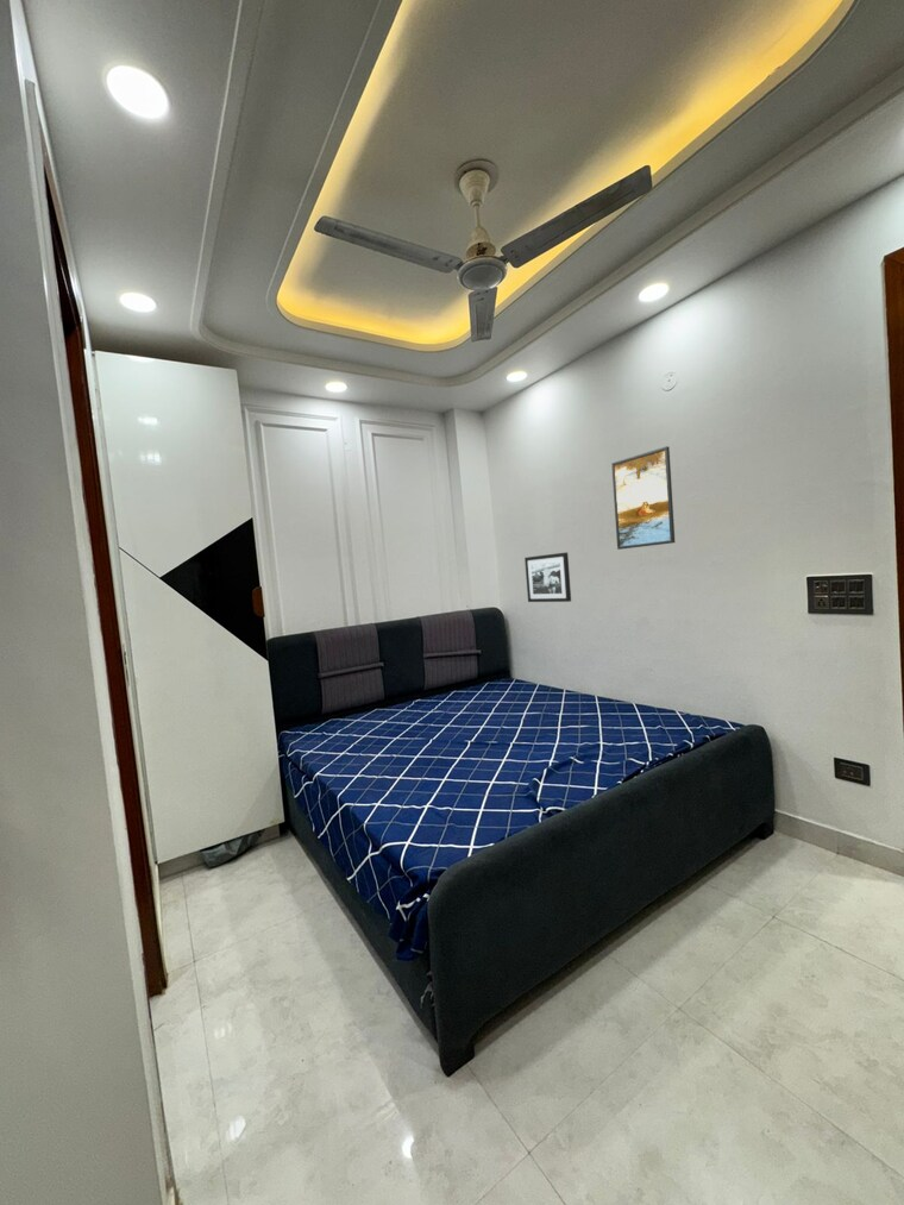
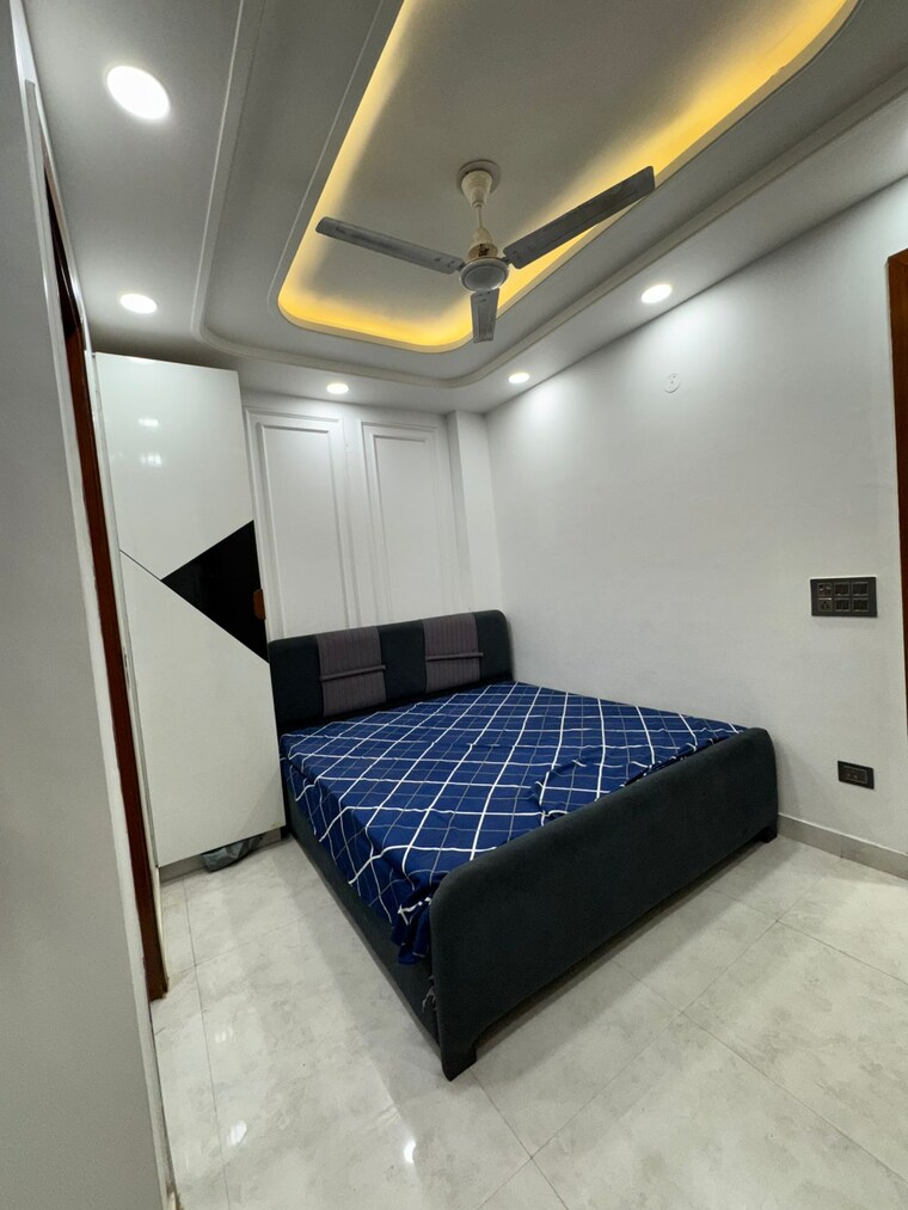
- picture frame [523,551,572,603]
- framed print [610,445,676,551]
